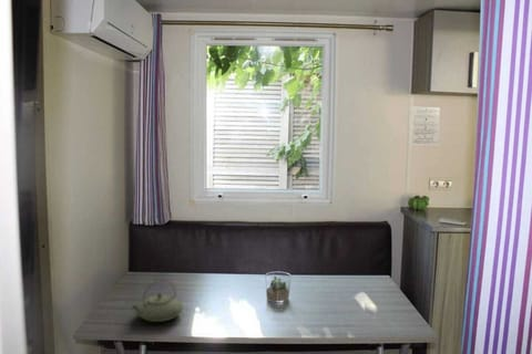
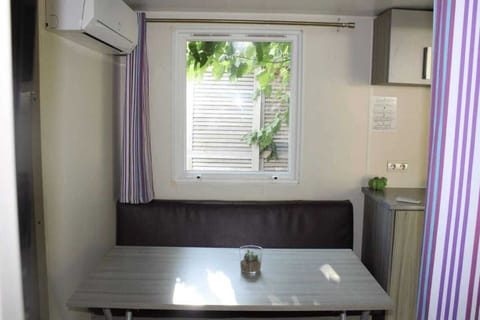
- teapot [131,279,184,323]
